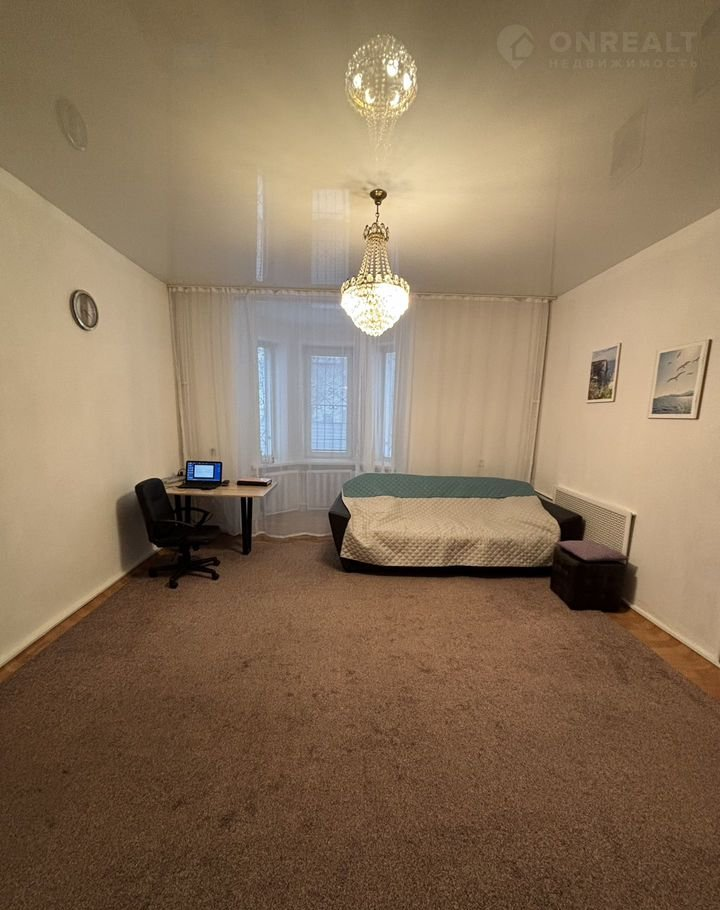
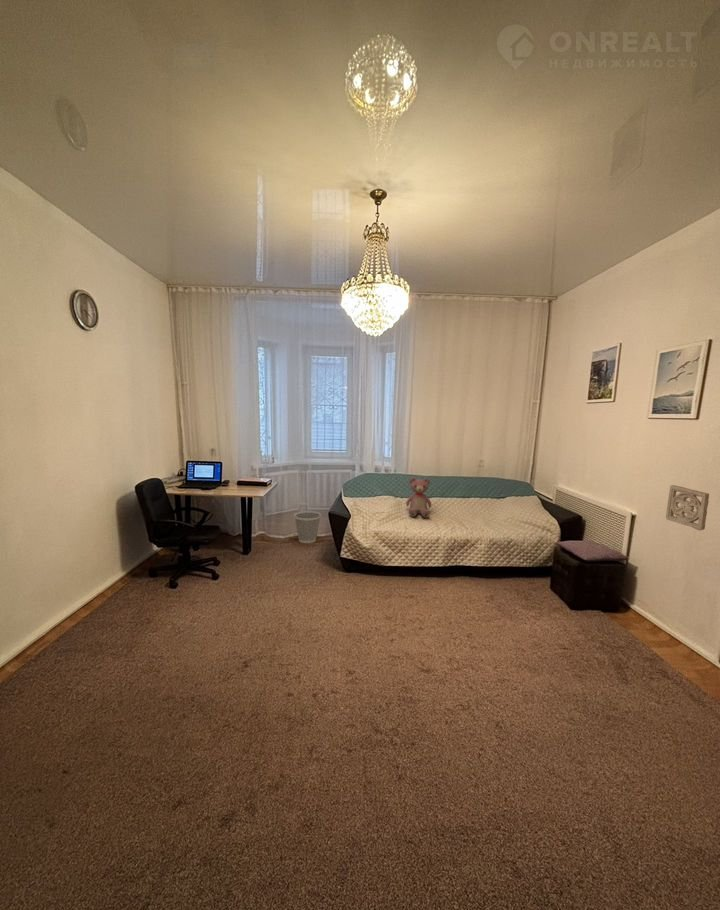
+ teddy bear [405,477,432,519]
+ wall ornament [665,484,710,531]
+ wastebasket [293,510,322,544]
